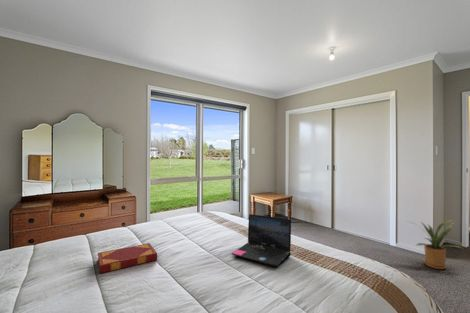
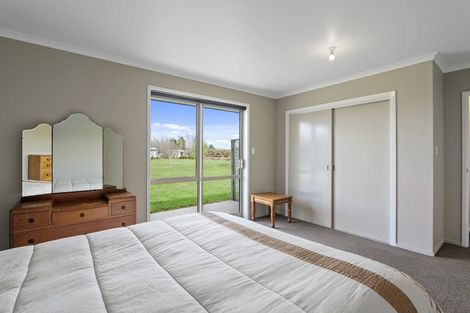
- hardback book [97,242,158,274]
- house plant [406,219,465,270]
- laptop [231,213,292,267]
